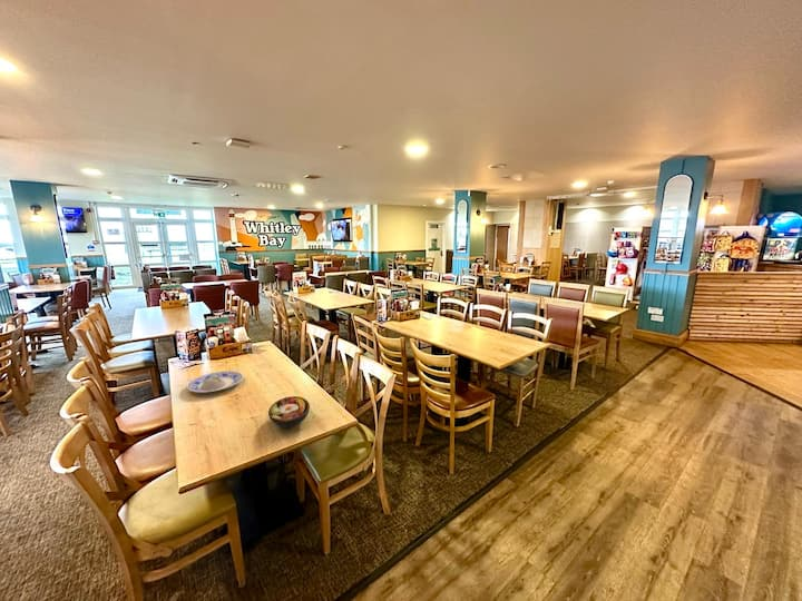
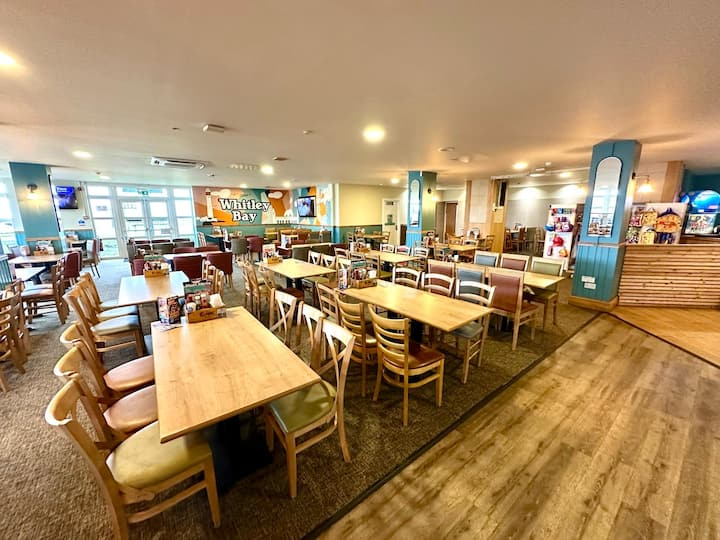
- plate [186,371,244,394]
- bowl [267,395,311,428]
